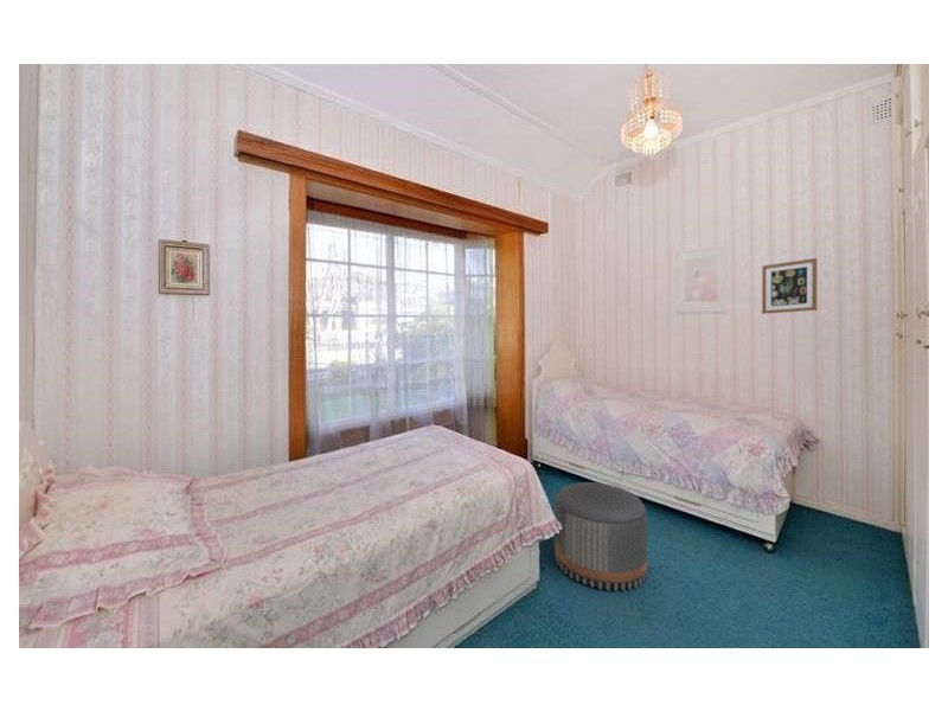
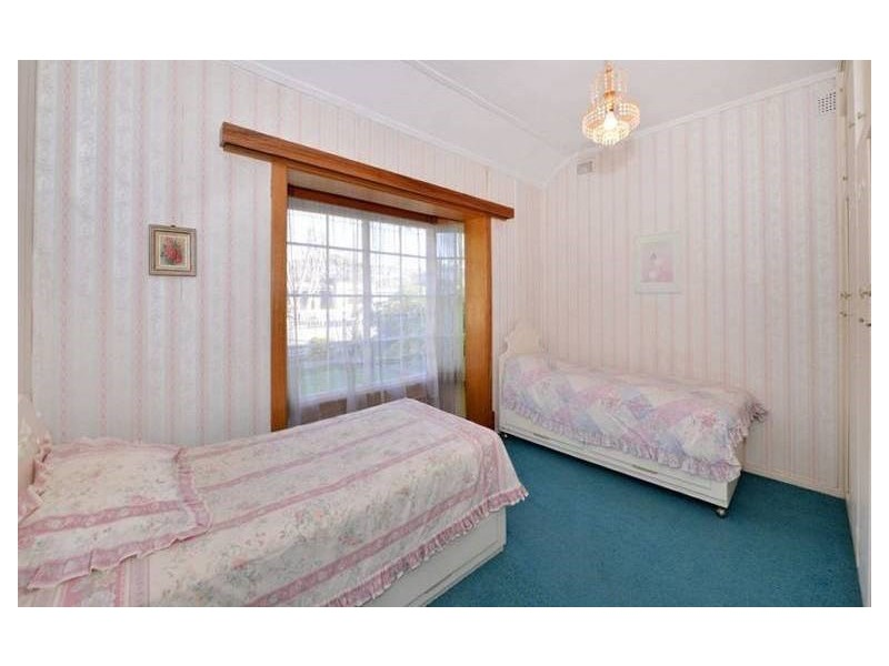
- pouf [553,481,648,591]
- wall art [761,257,818,315]
